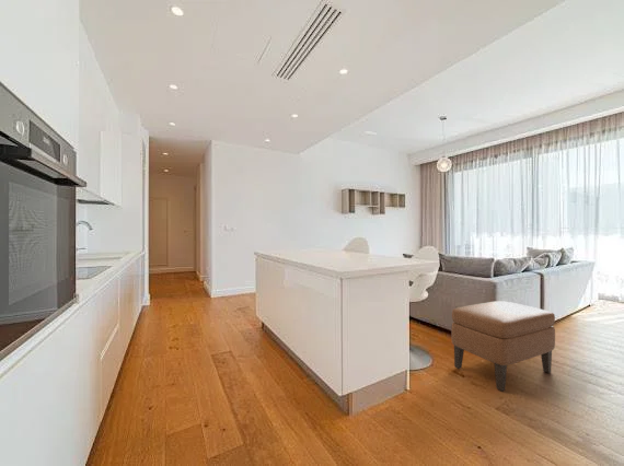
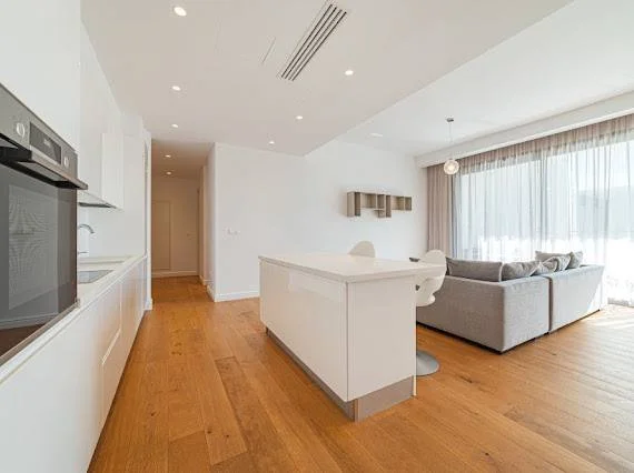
- ottoman [450,300,556,392]
